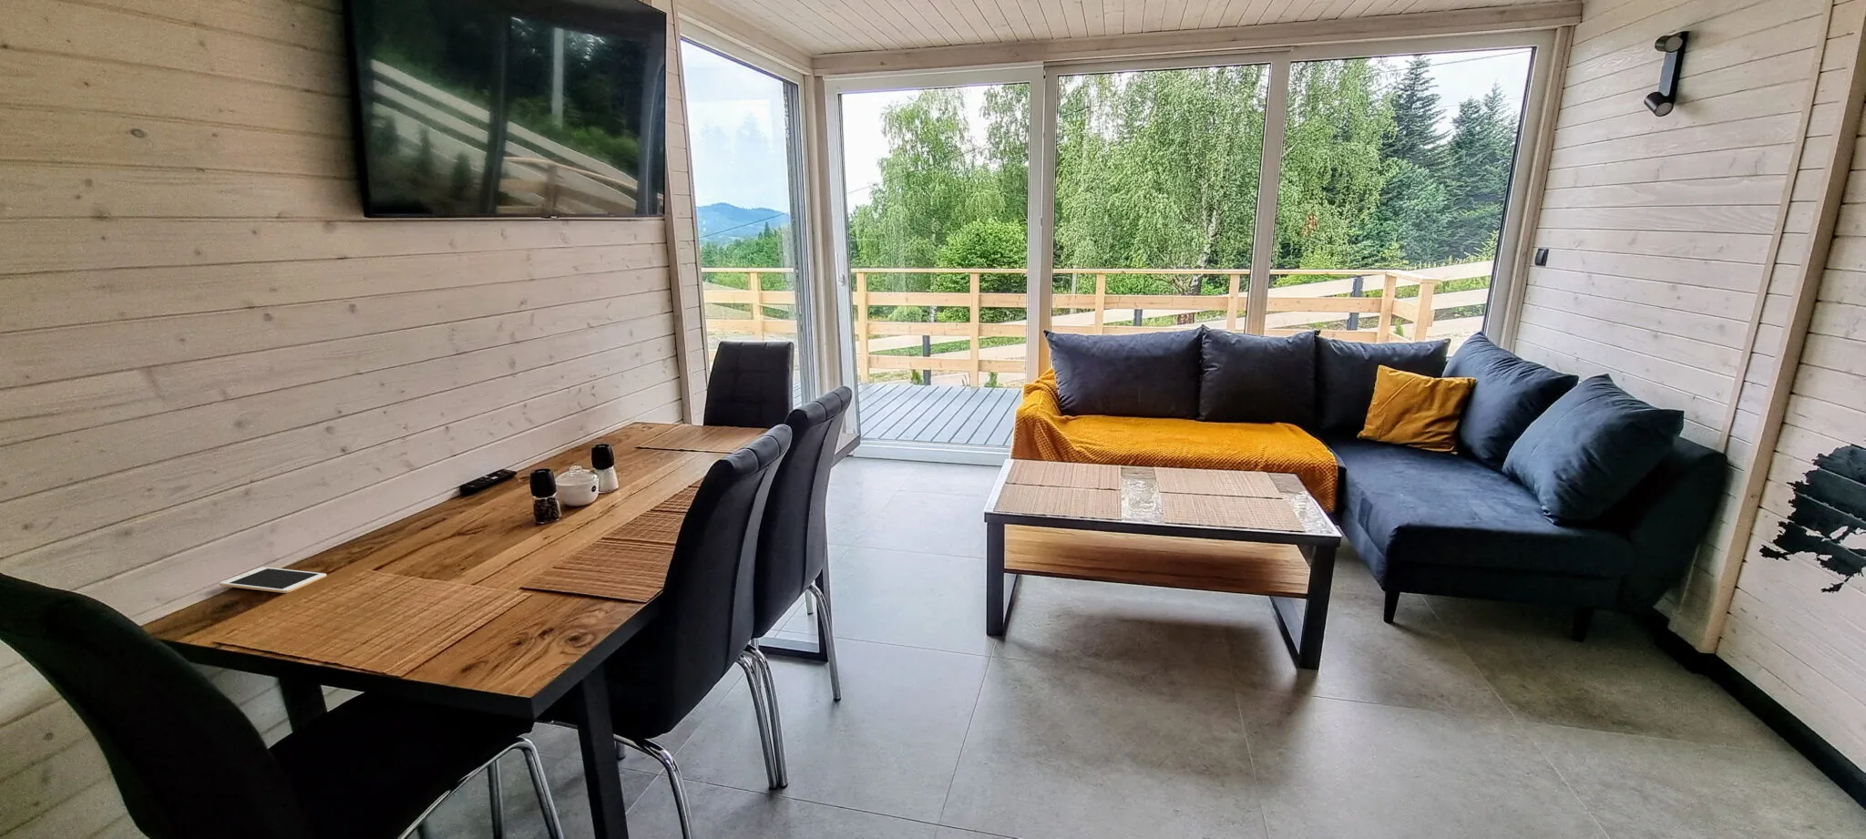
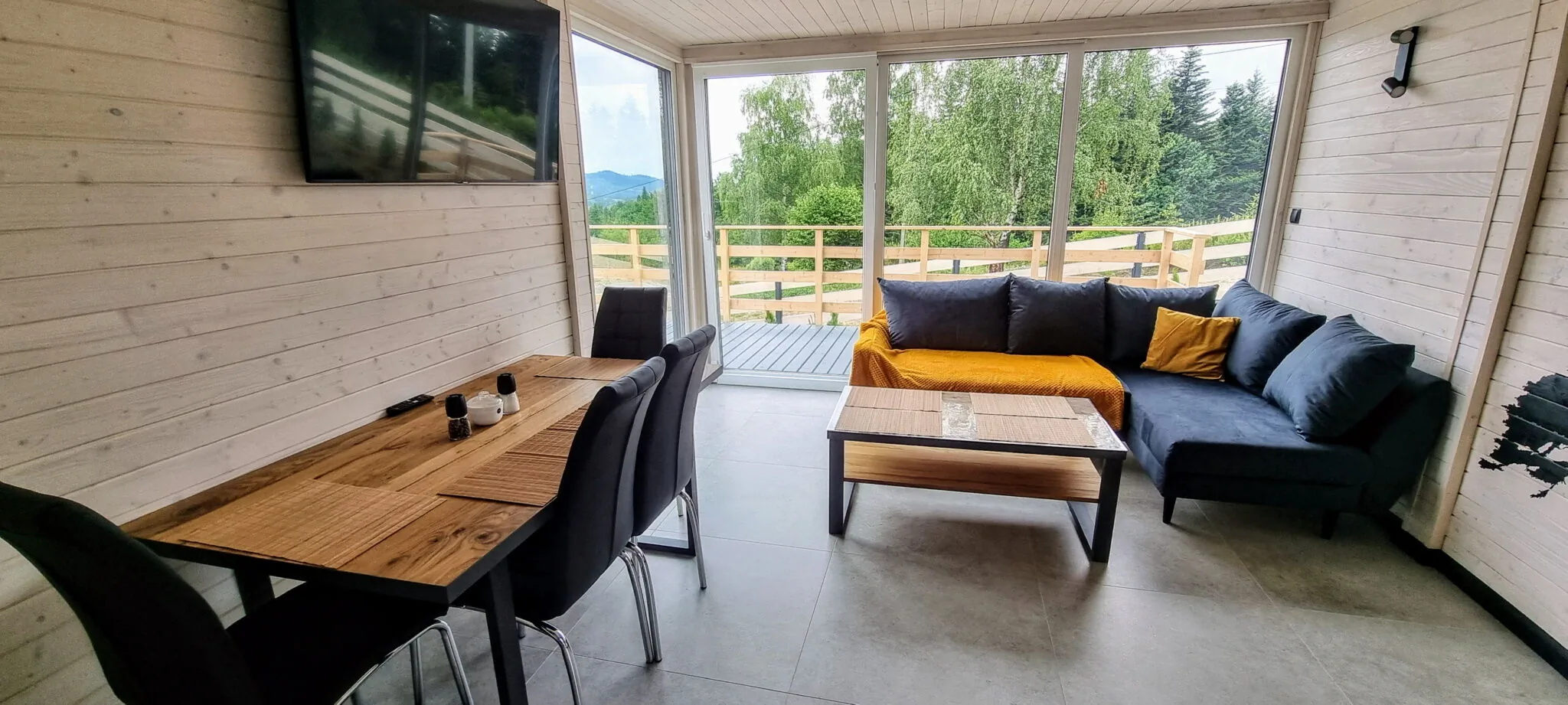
- cell phone [219,565,327,594]
